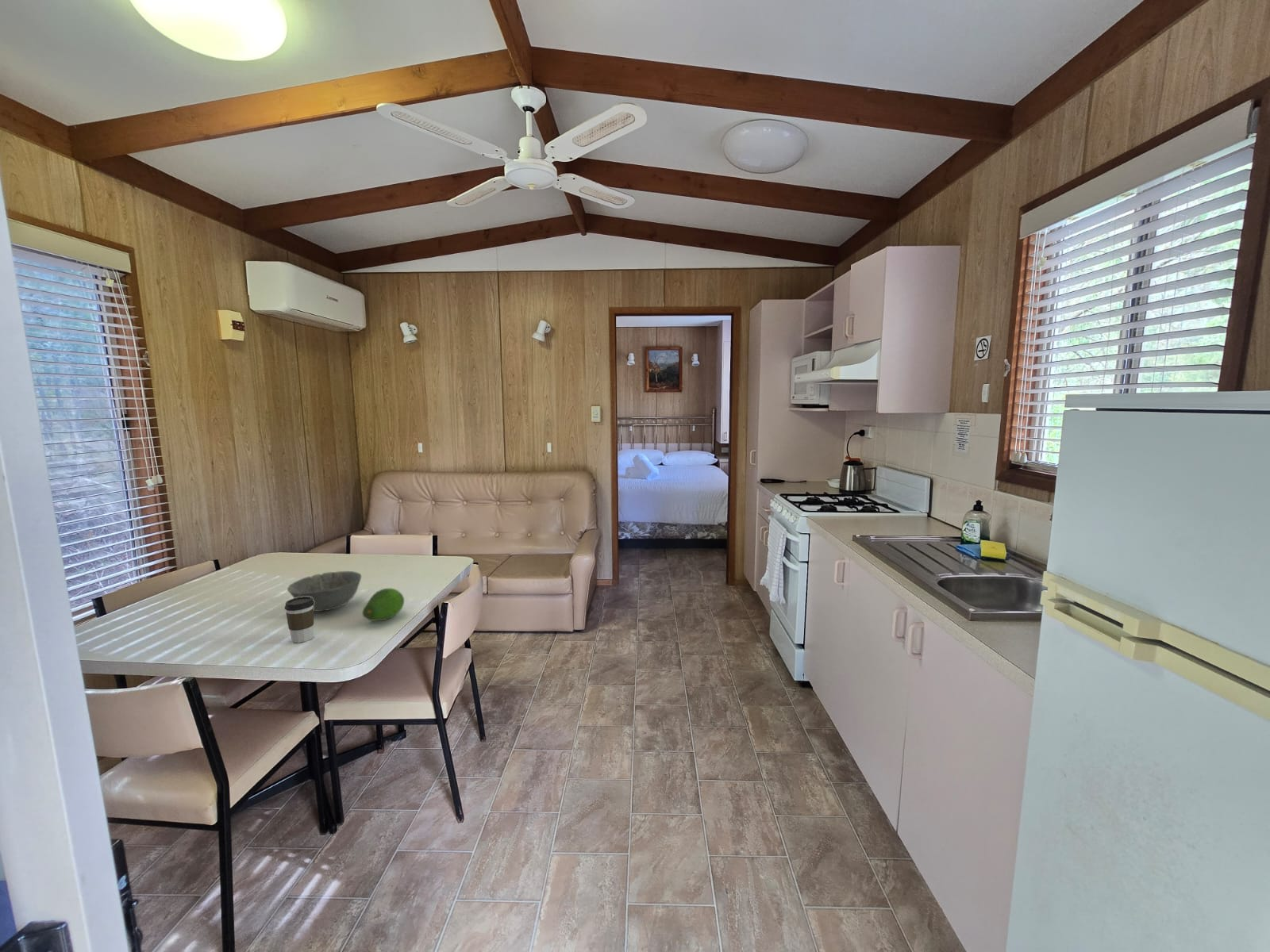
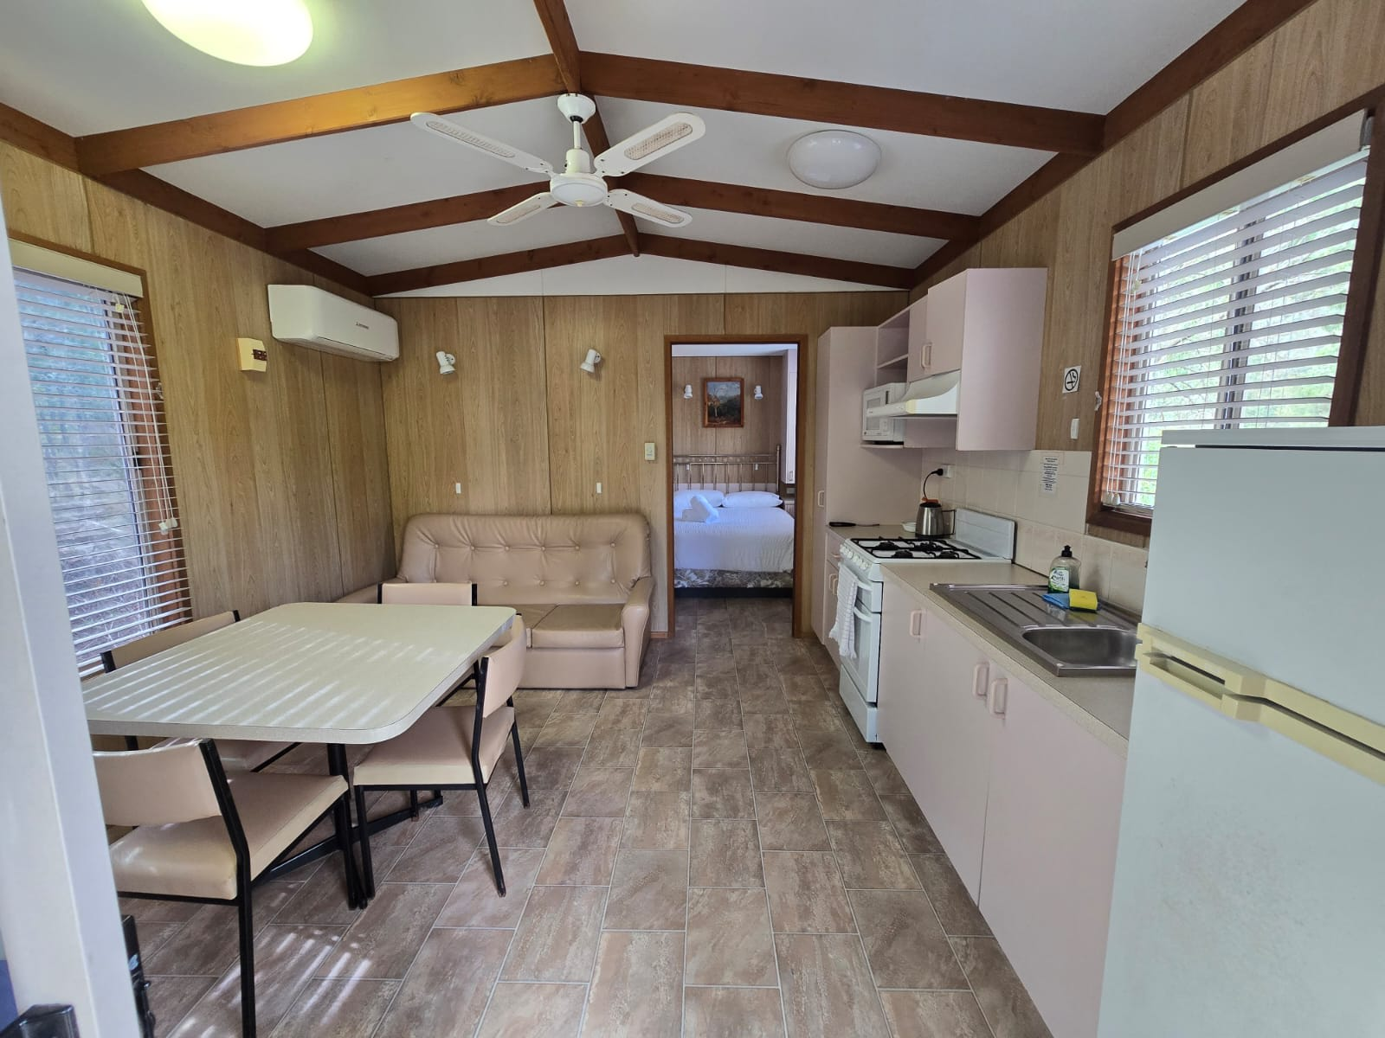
- bowl [287,570,362,612]
- fruit [362,588,405,622]
- coffee cup [284,597,314,643]
